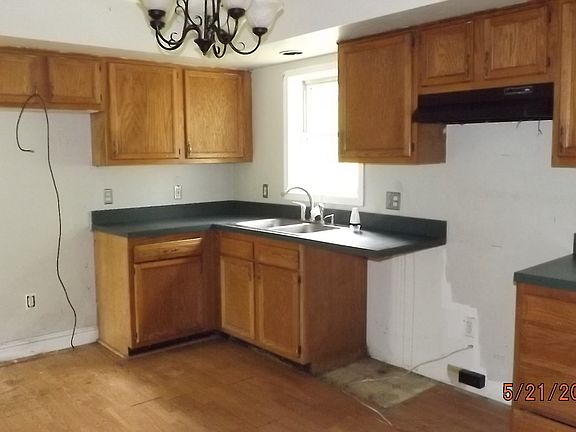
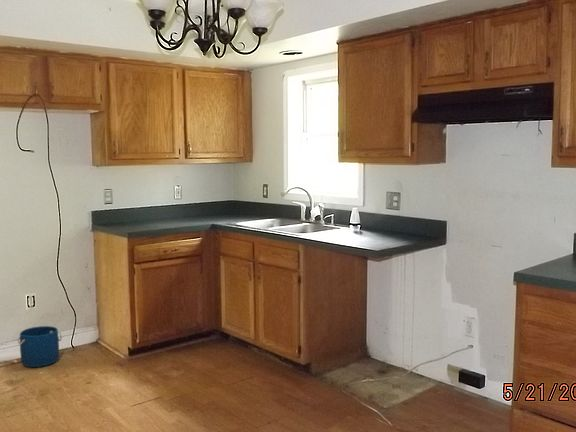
+ bucket [17,325,63,368]
